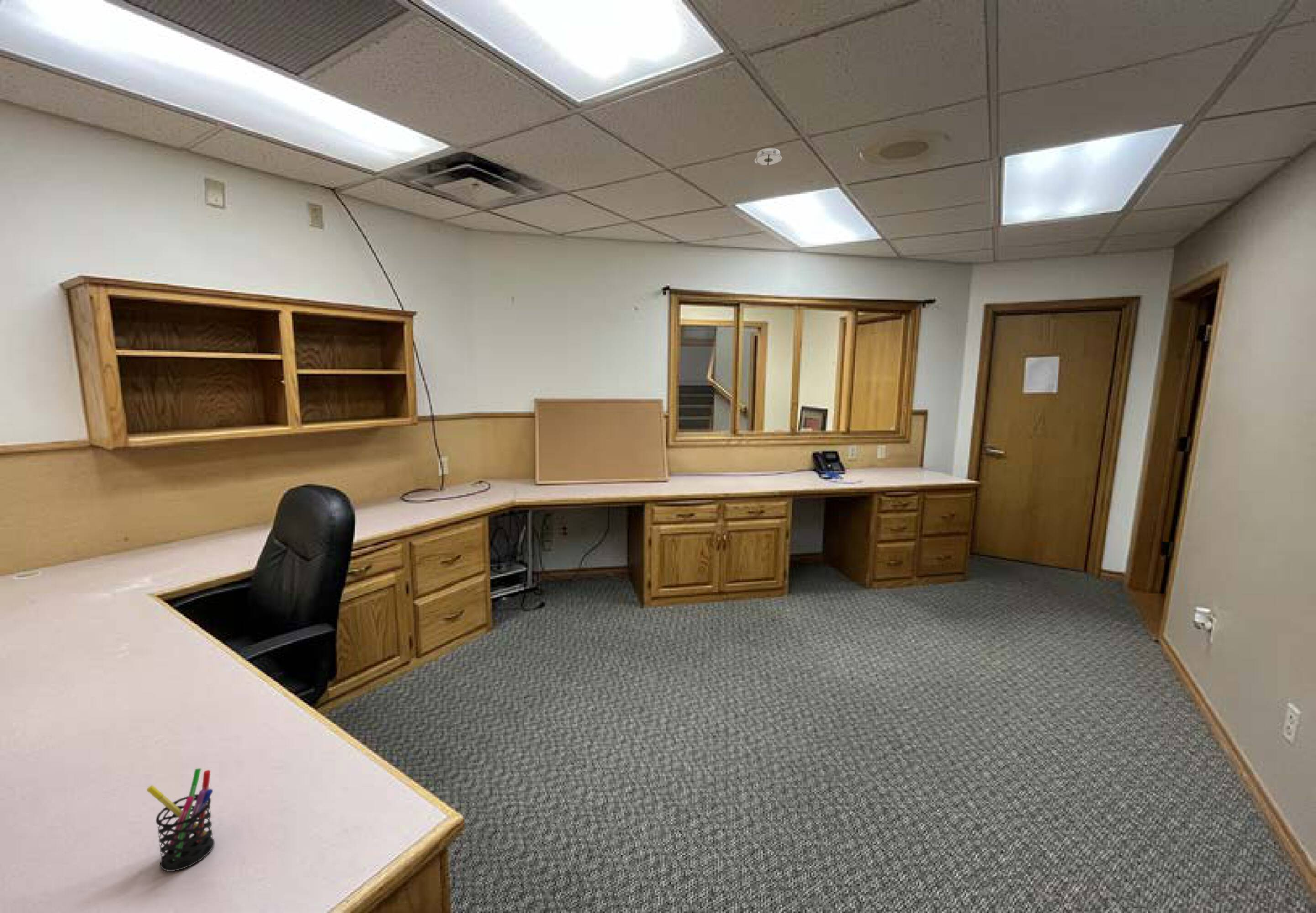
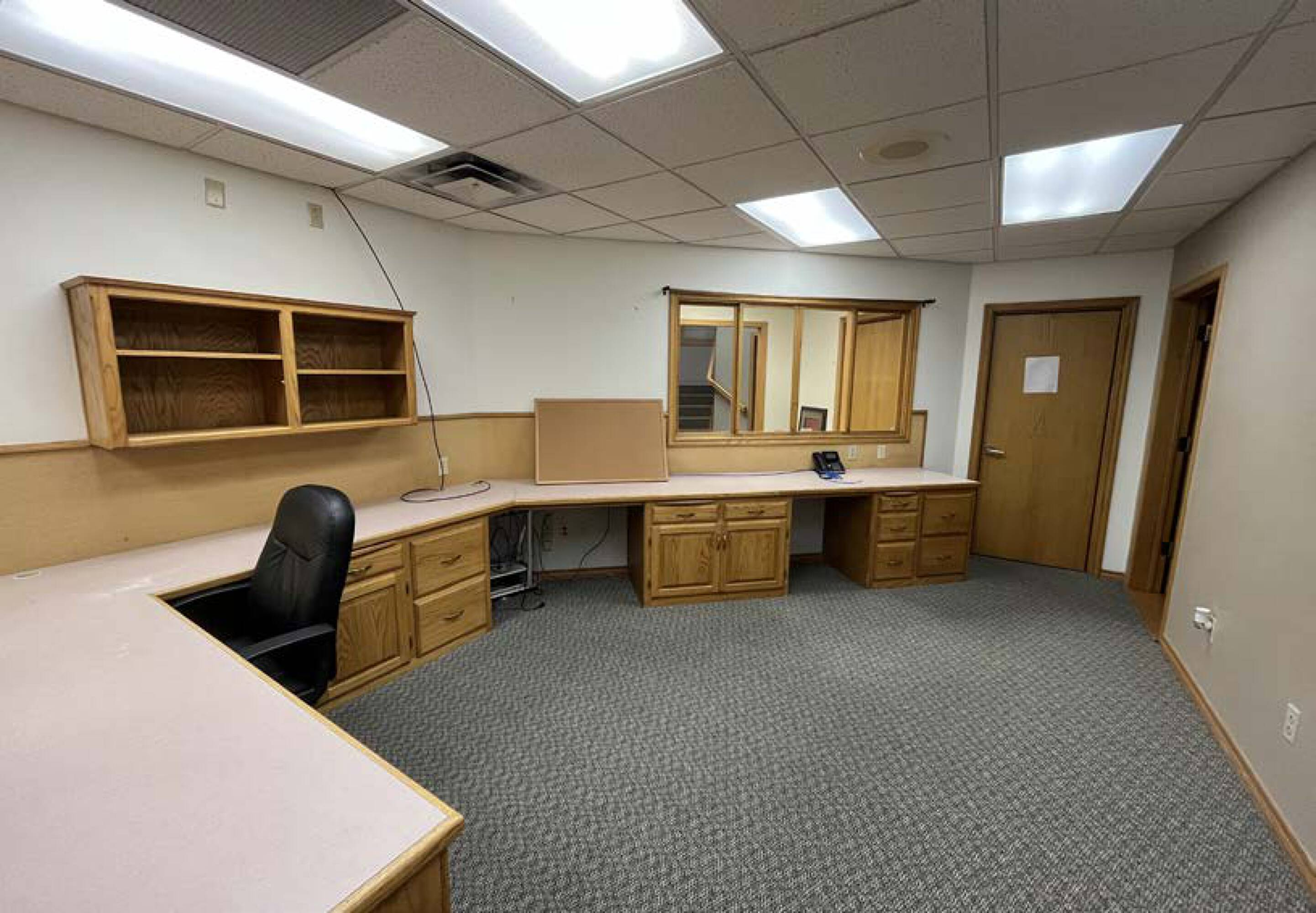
- pen holder [146,768,215,871]
- smoke detector [753,148,783,167]
